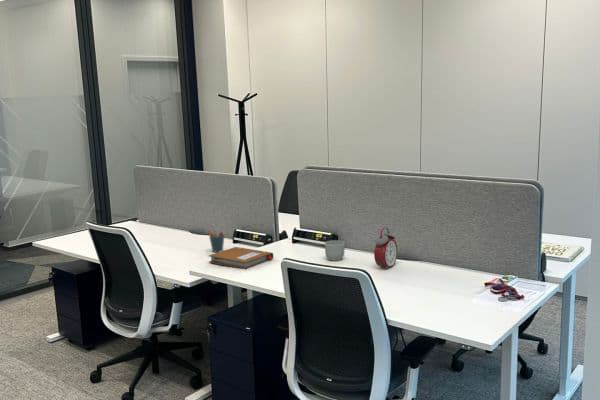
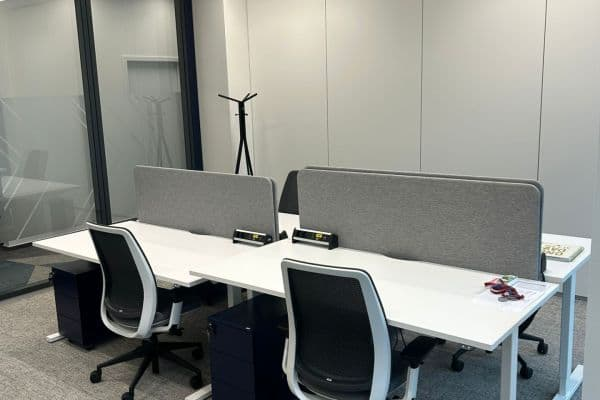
- pen holder [207,228,225,253]
- notebook [208,246,274,270]
- alarm clock [373,226,398,270]
- mug [324,239,346,262]
